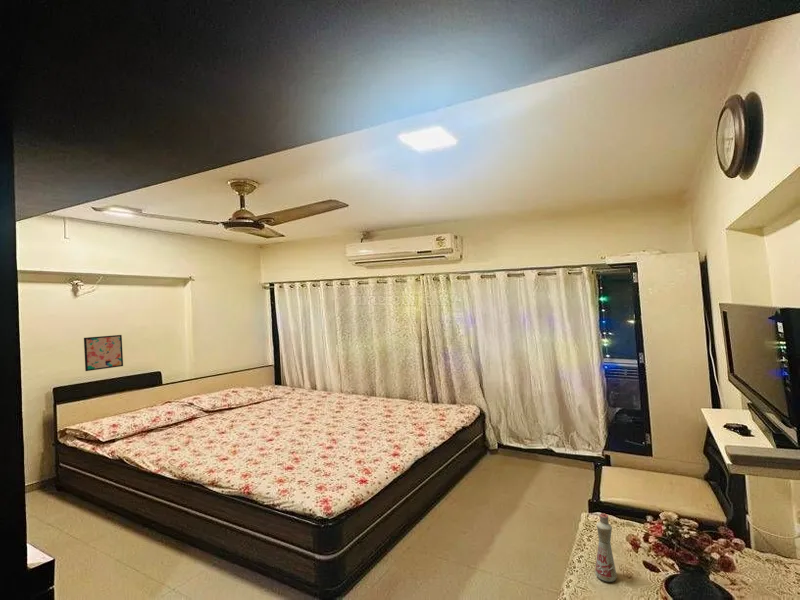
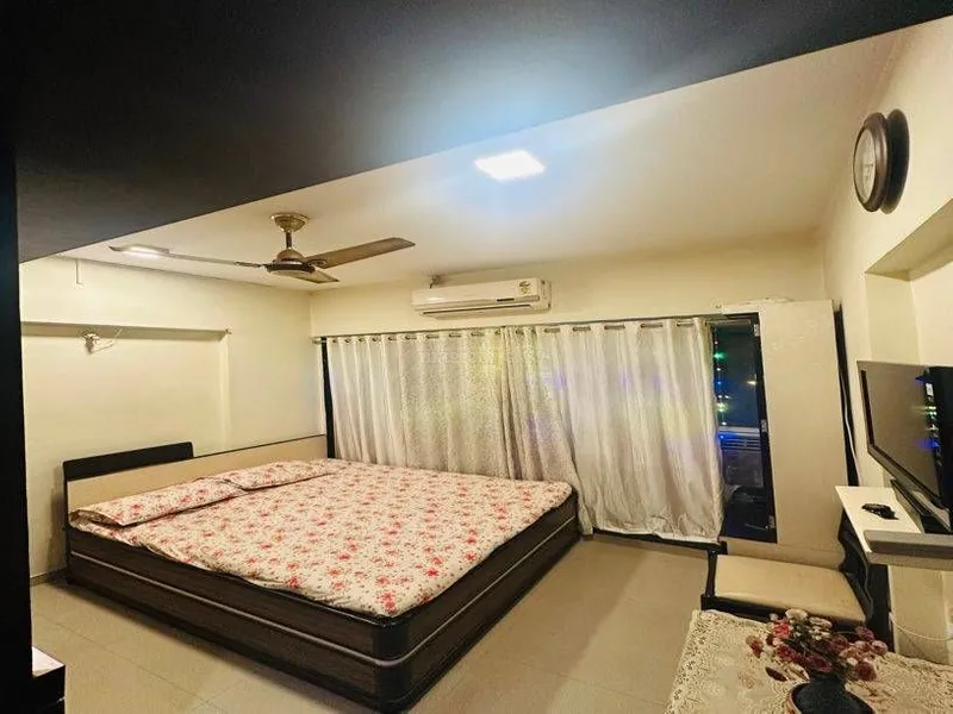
- bottle [594,512,618,583]
- wall art [83,334,124,372]
